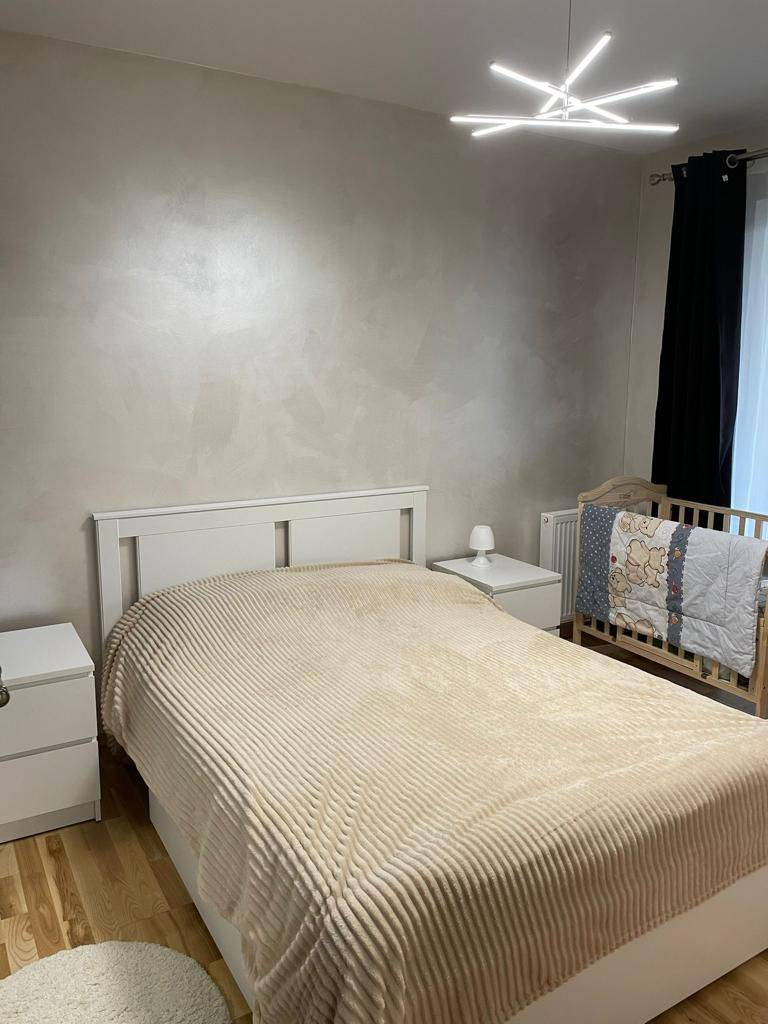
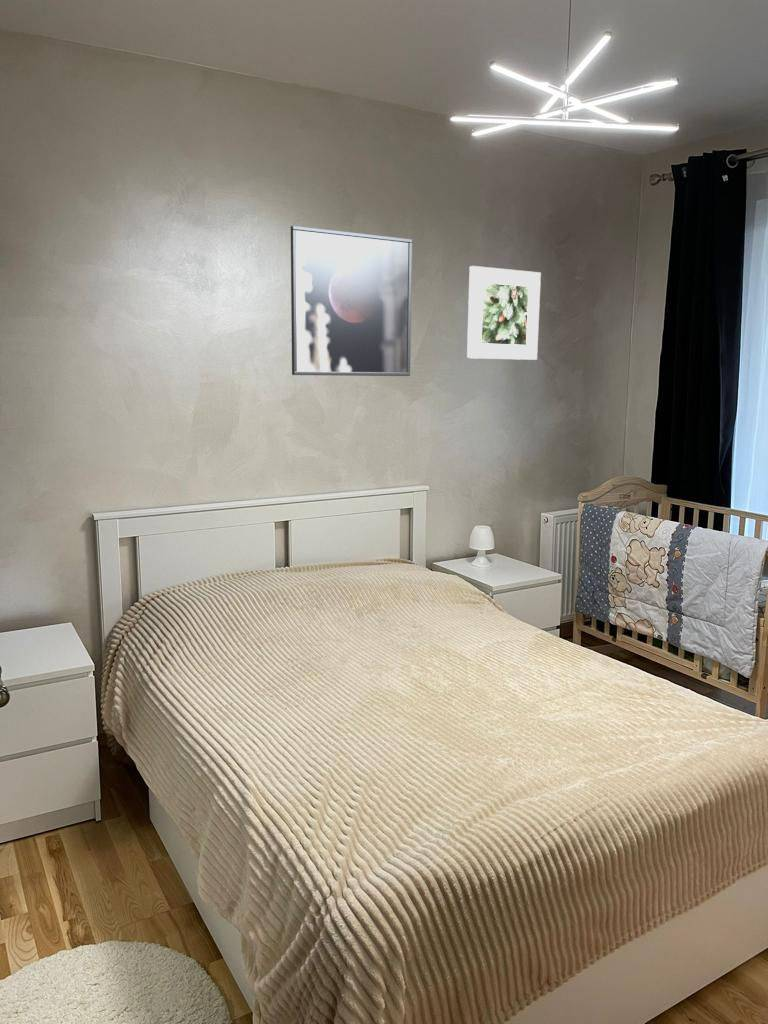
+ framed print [466,265,542,361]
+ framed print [290,225,413,377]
